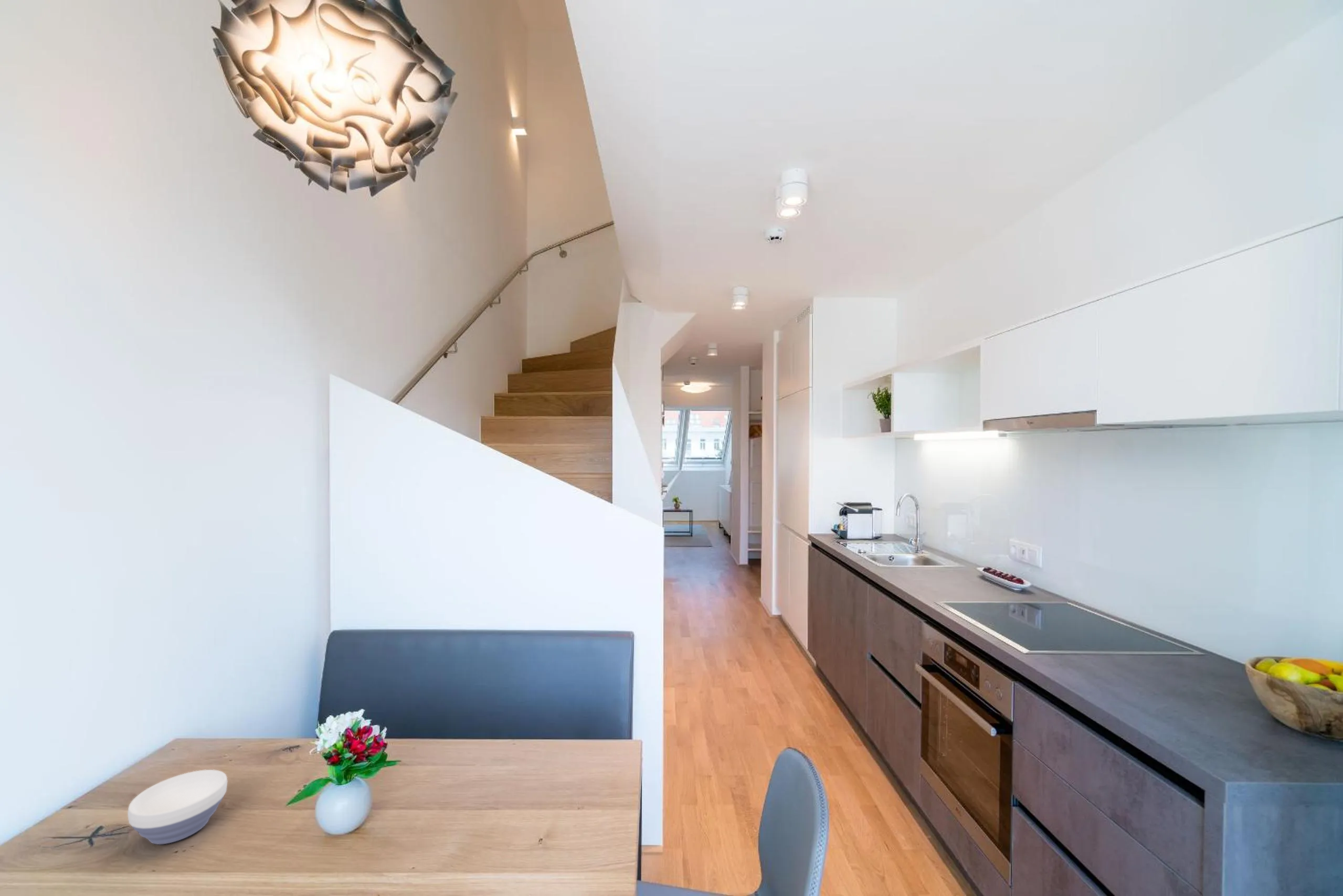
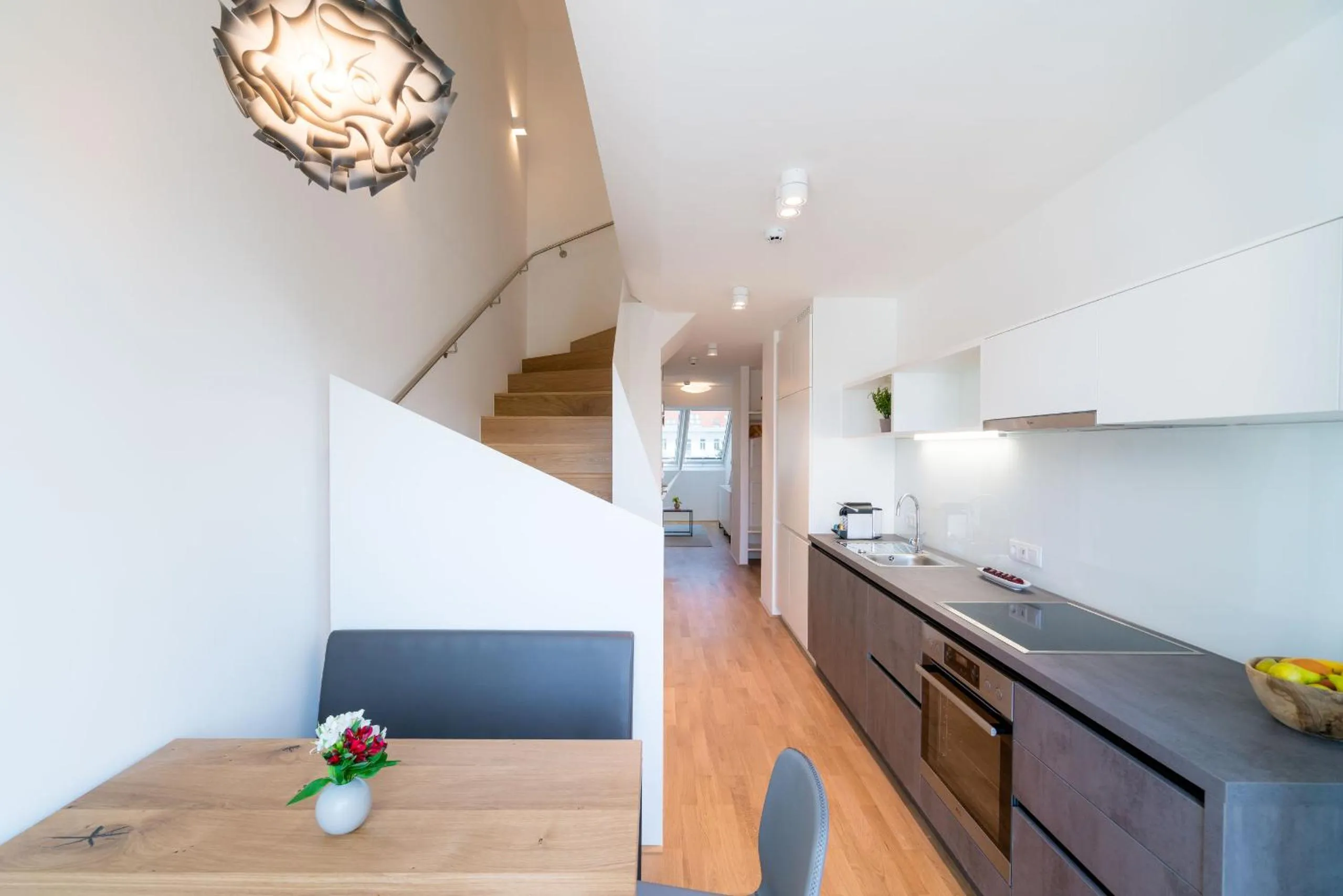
- bowl [127,769,228,845]
